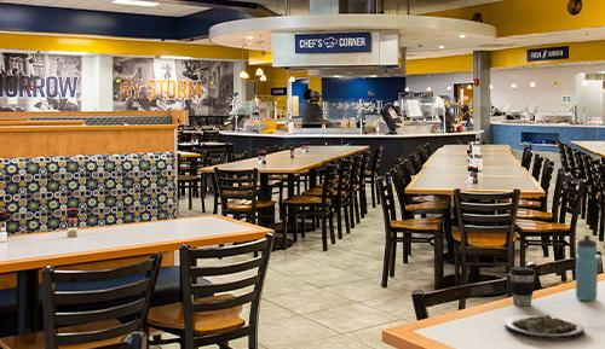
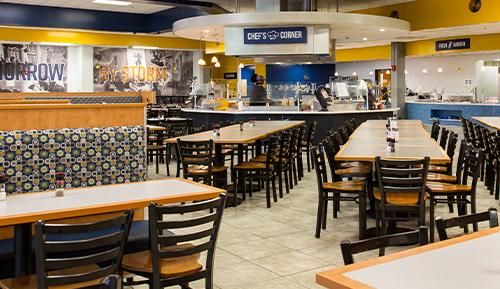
- water bottle [575,234,599,302]
- plate [503,314,586,339]
- coffee cup [508,266,537,307]
